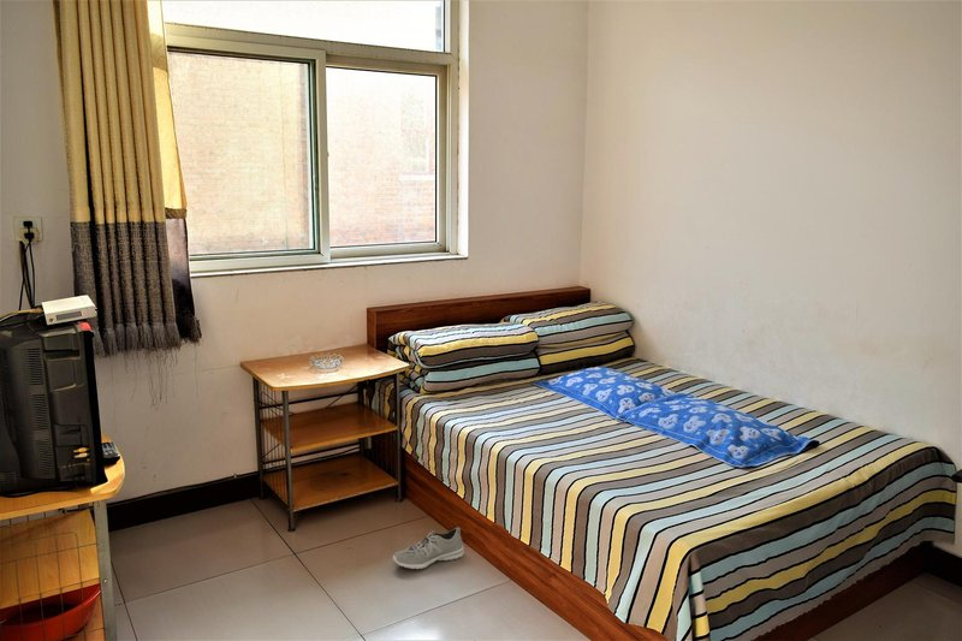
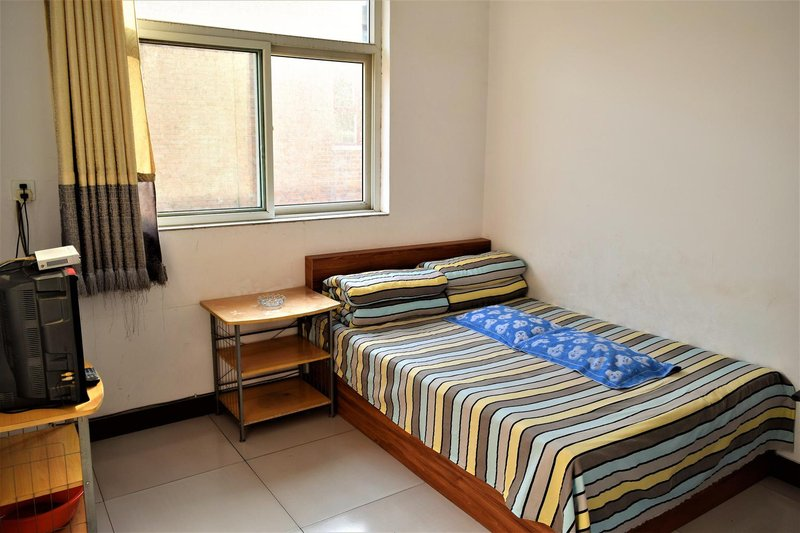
- sneaker [392,527,465,570]
